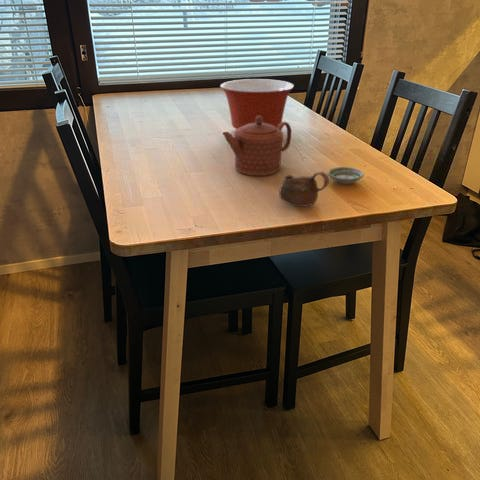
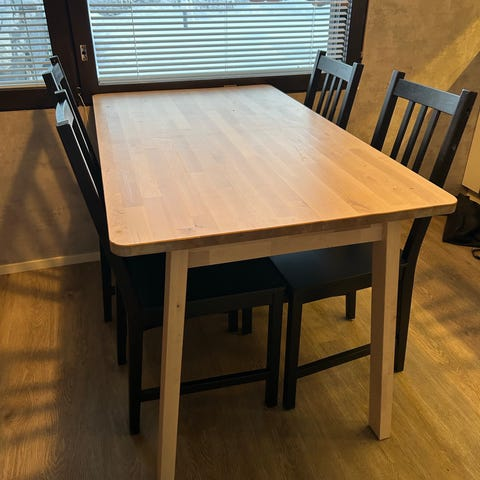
- teapot [222,116,292,177]
- mixing bowl [219,78,295,130]
- cup [278,171,330,208]
- saucer [326,166,365,185]
